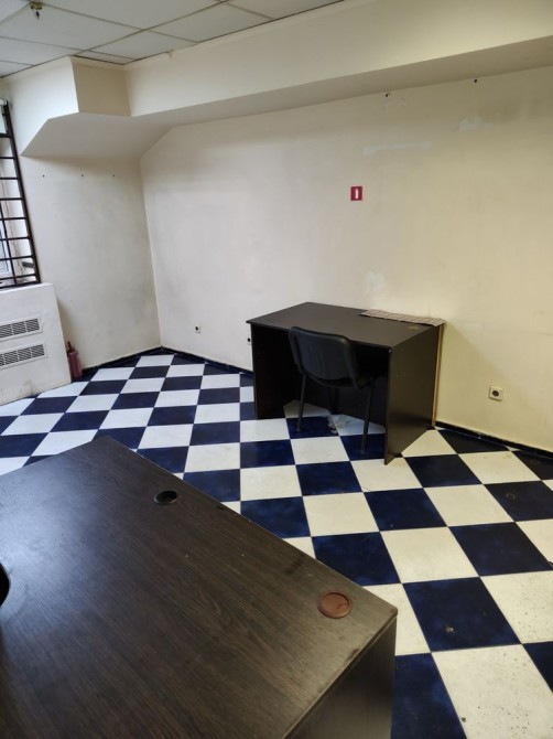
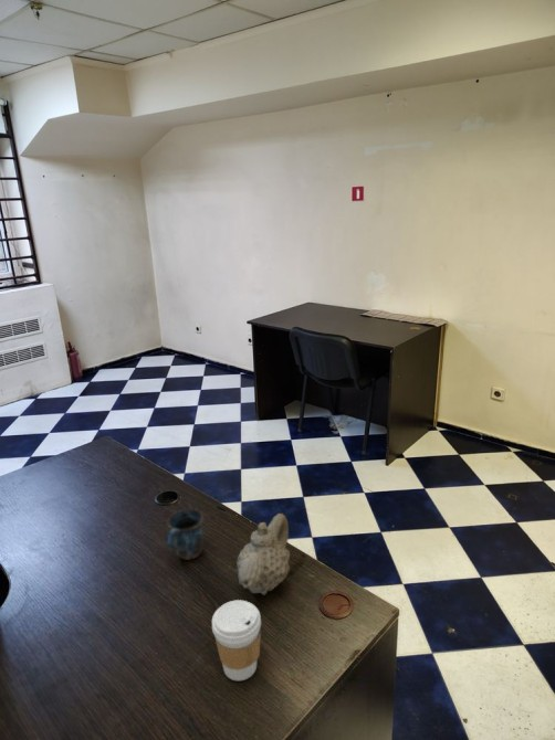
+ coffee cup [211,599,262,681]
+ mug [165,508,205,561]
+ teapot [237,512,291,595]
